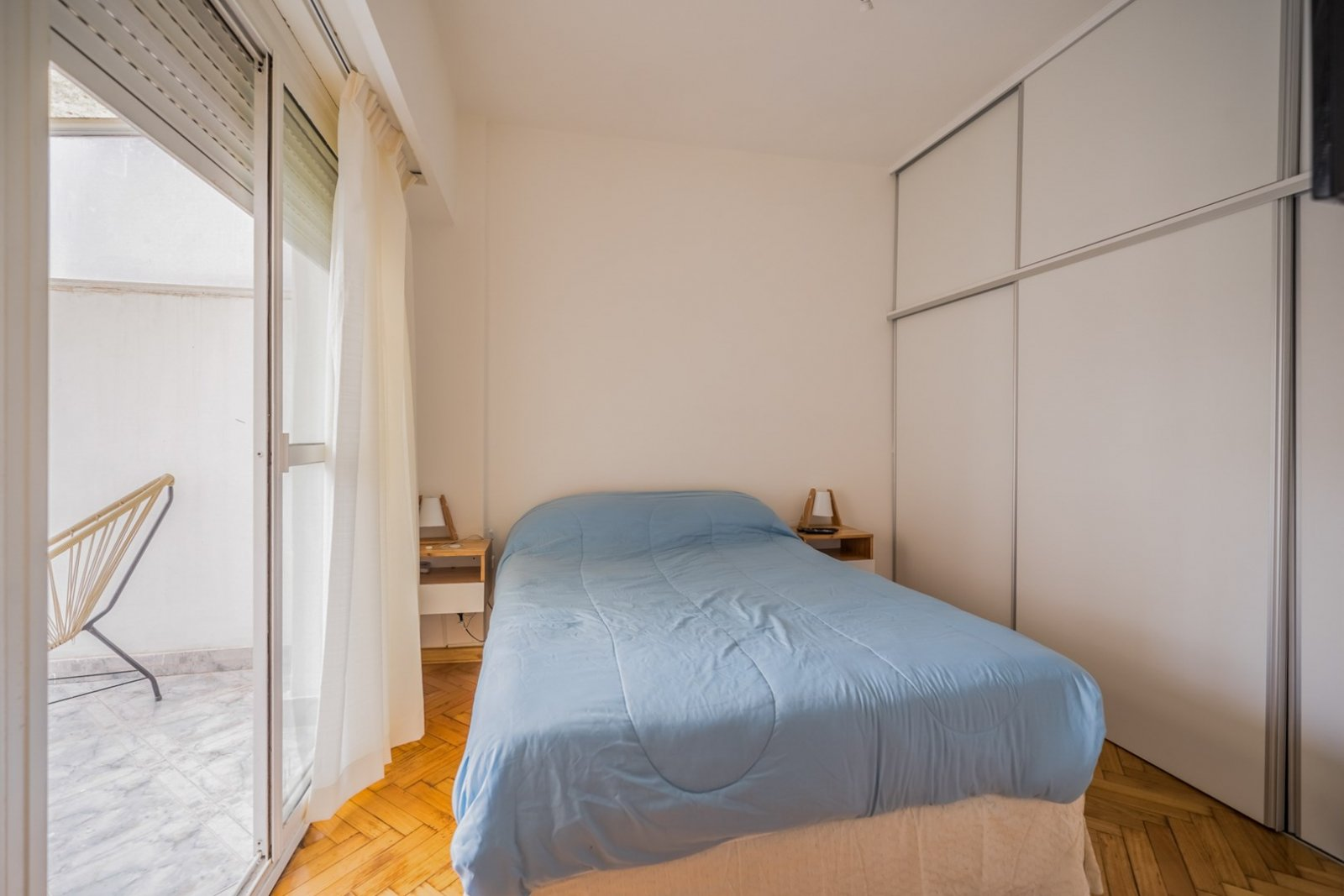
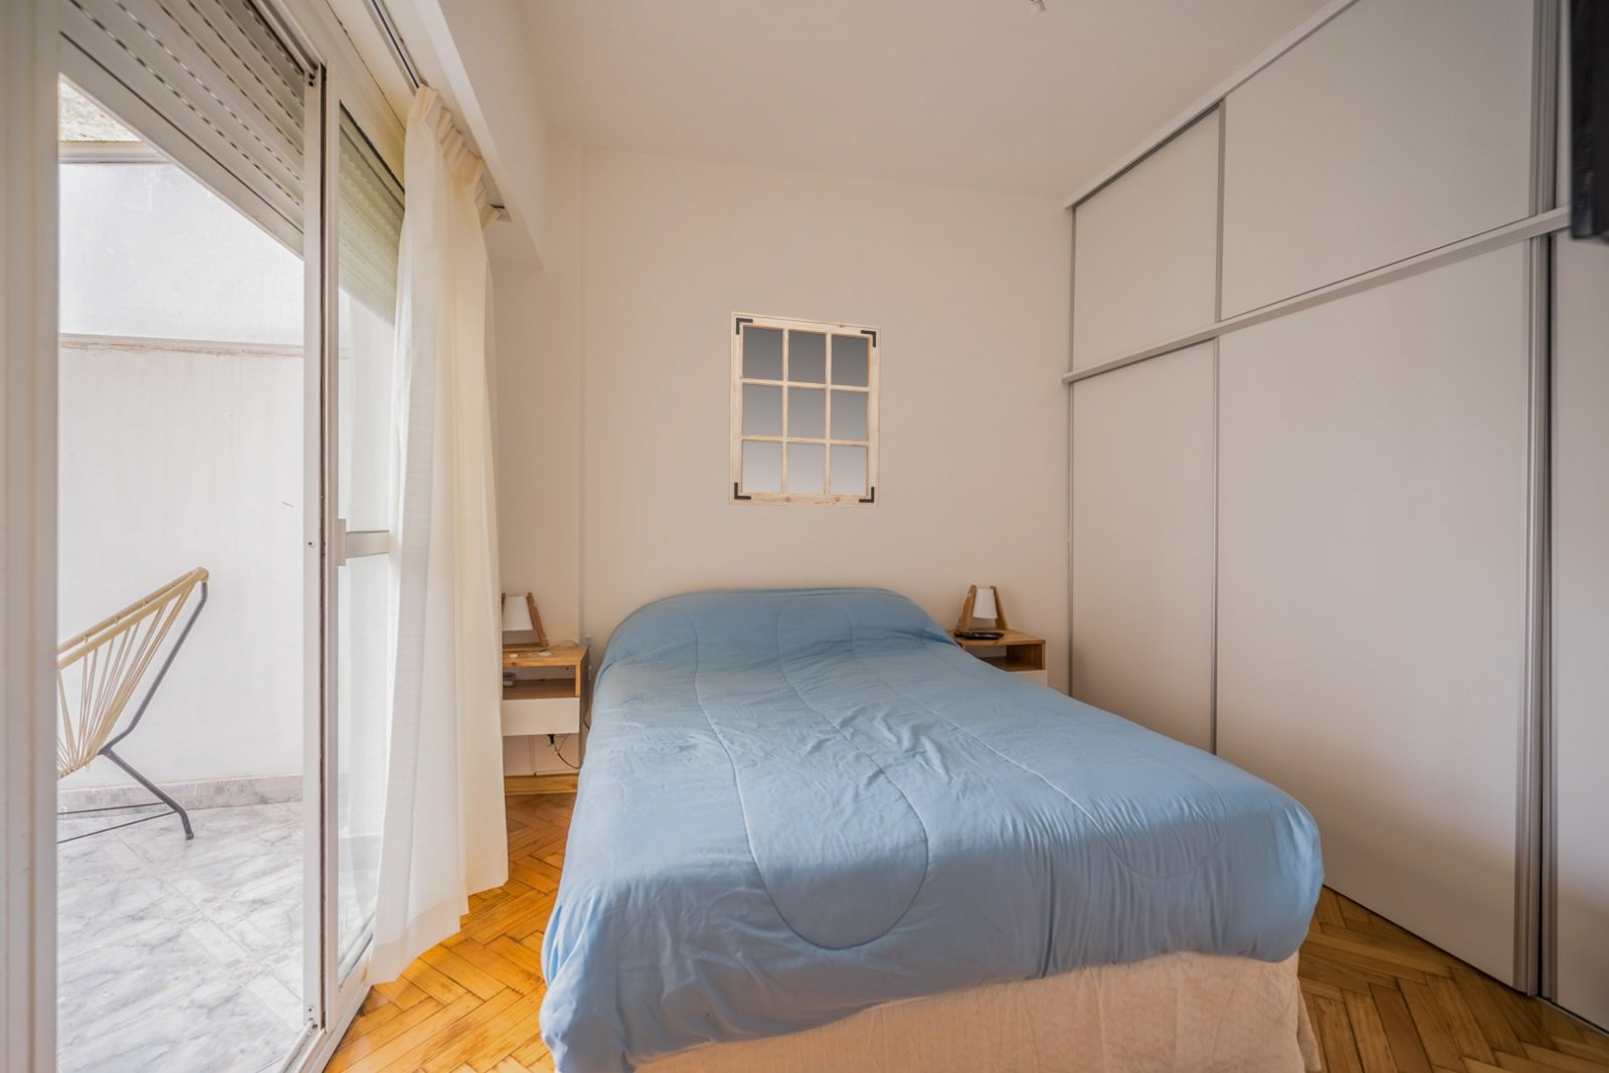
+ mirror [727,310,882,509]
